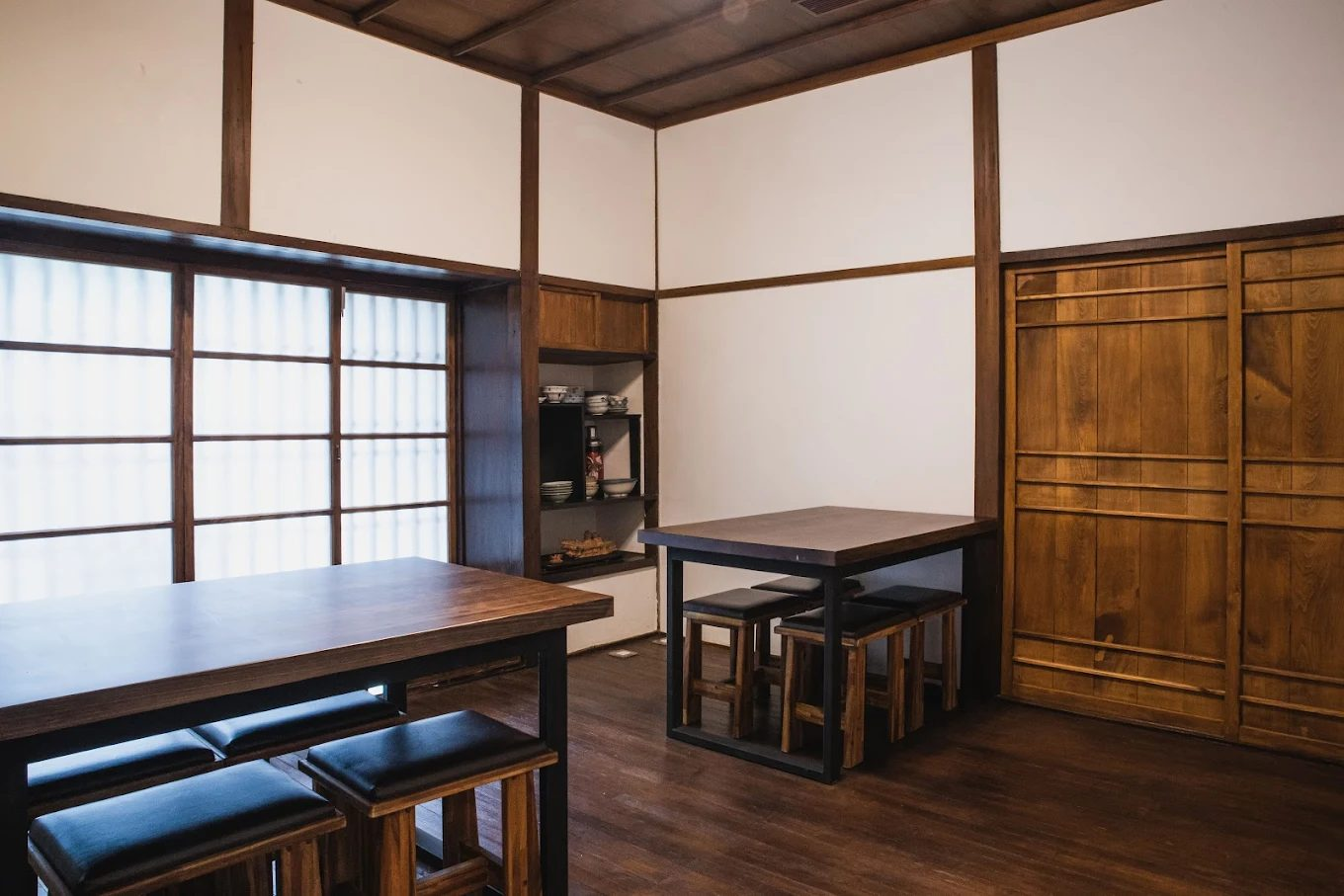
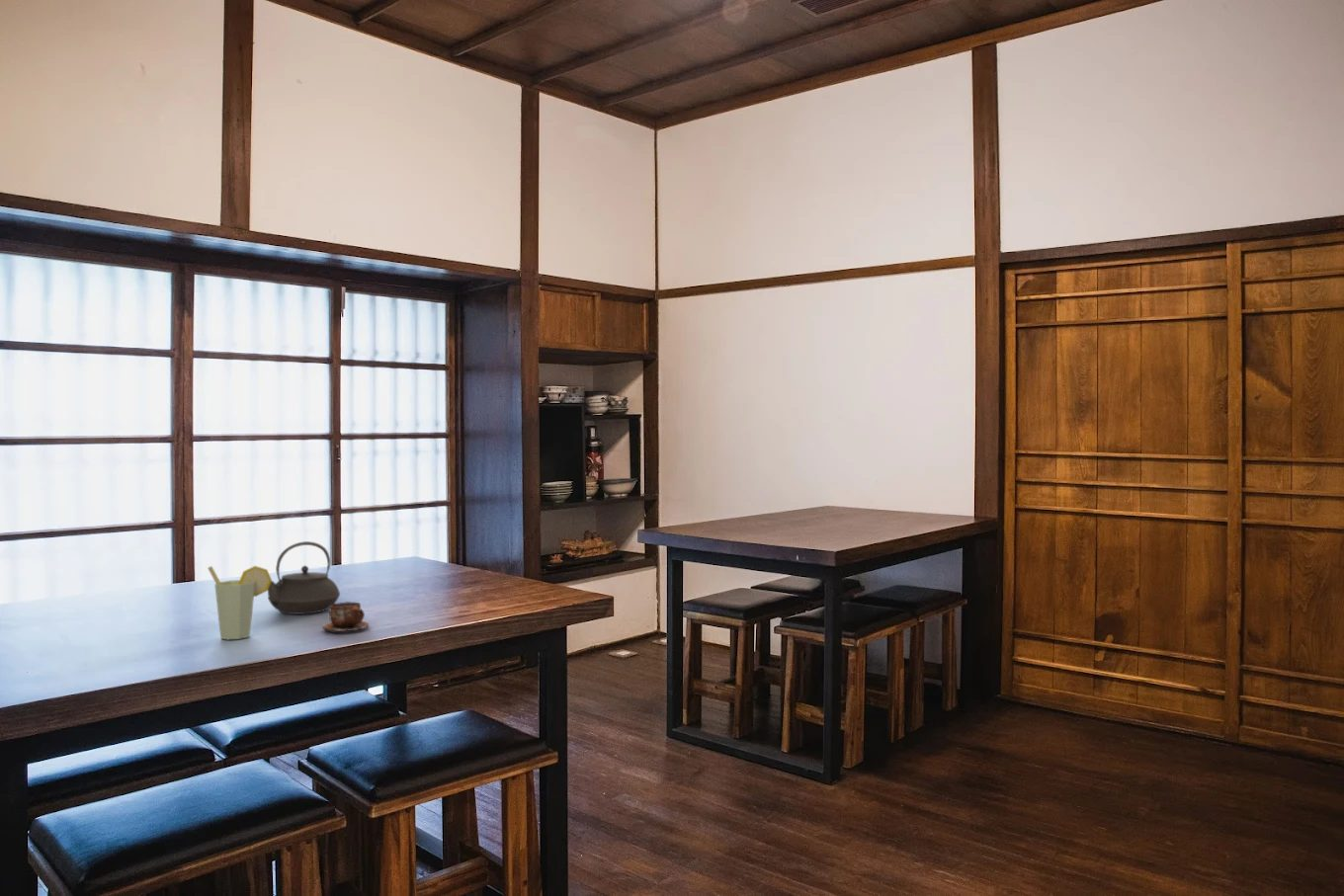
+ cup [321,601,370,633]
+ cup [207,565,273,640]
+ teapot [267,540,341,615]
